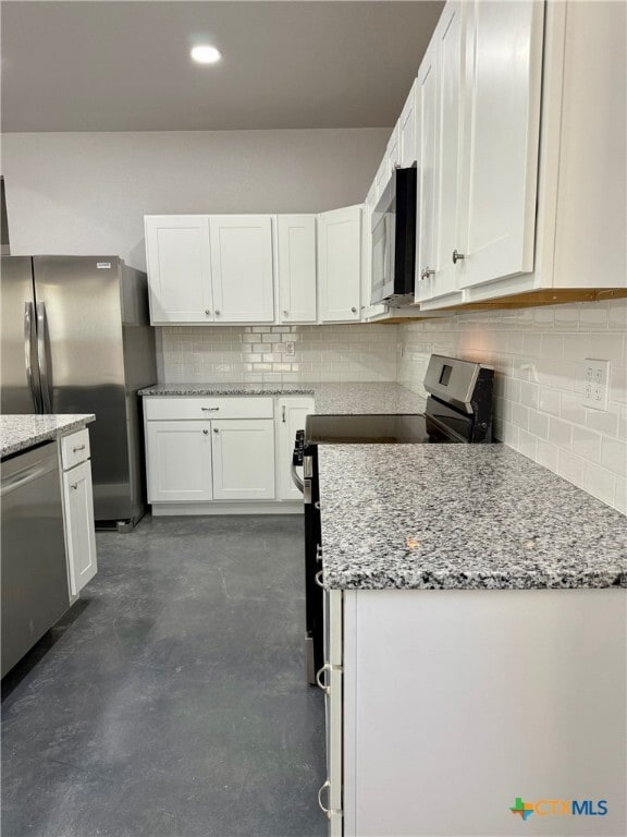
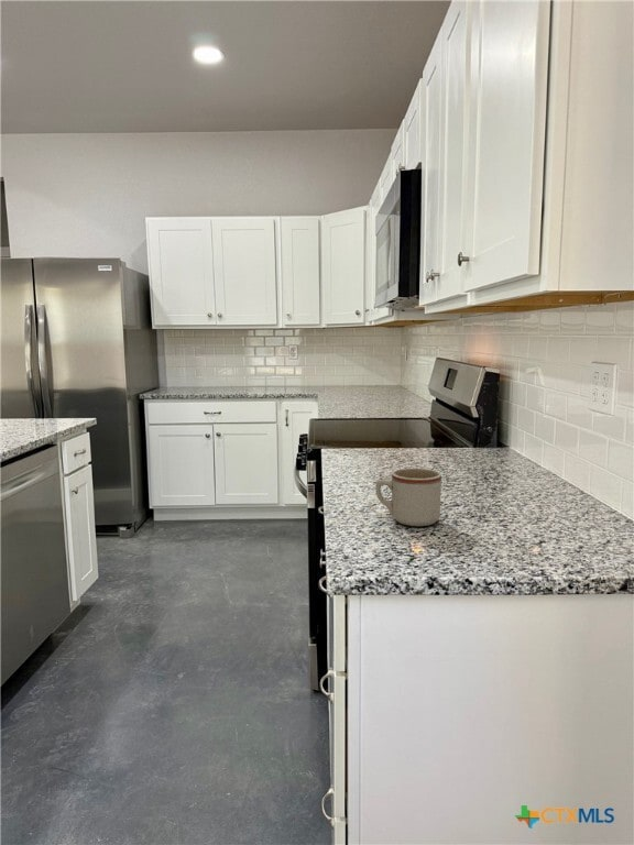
+ mug [374,468,442,527]
